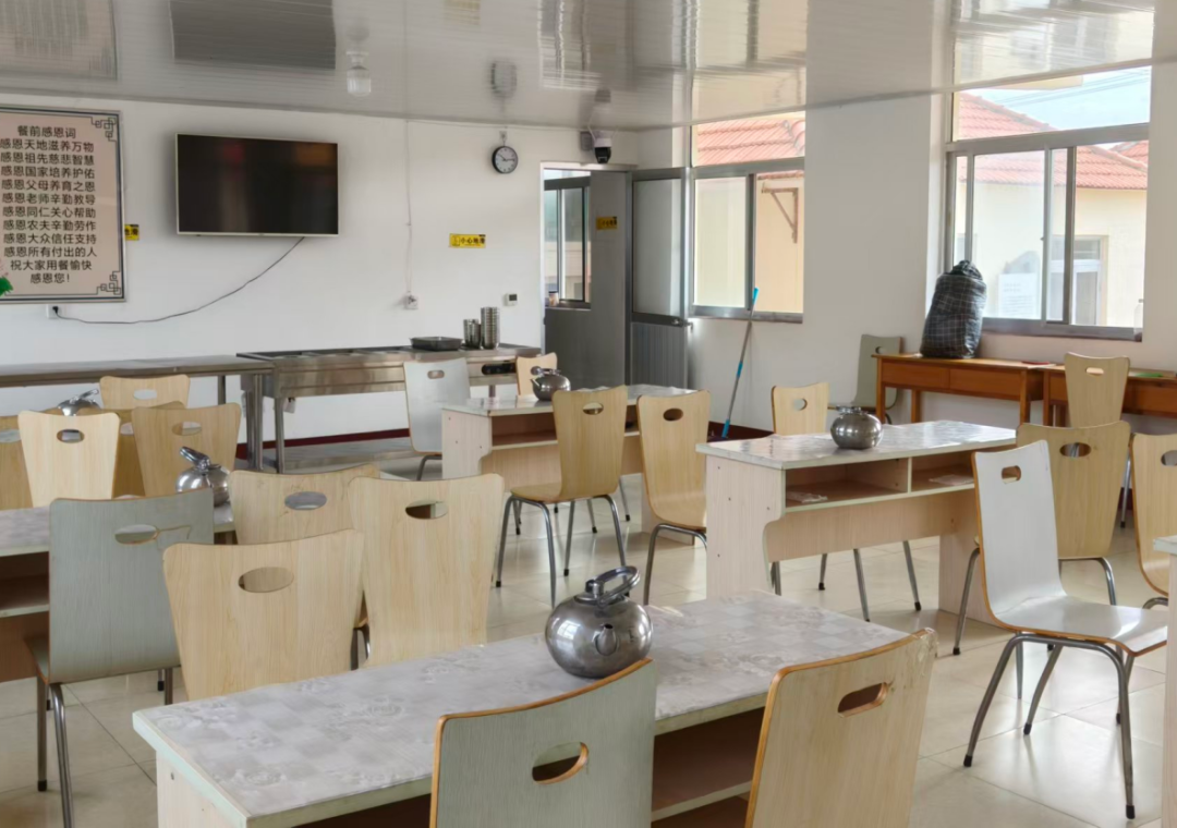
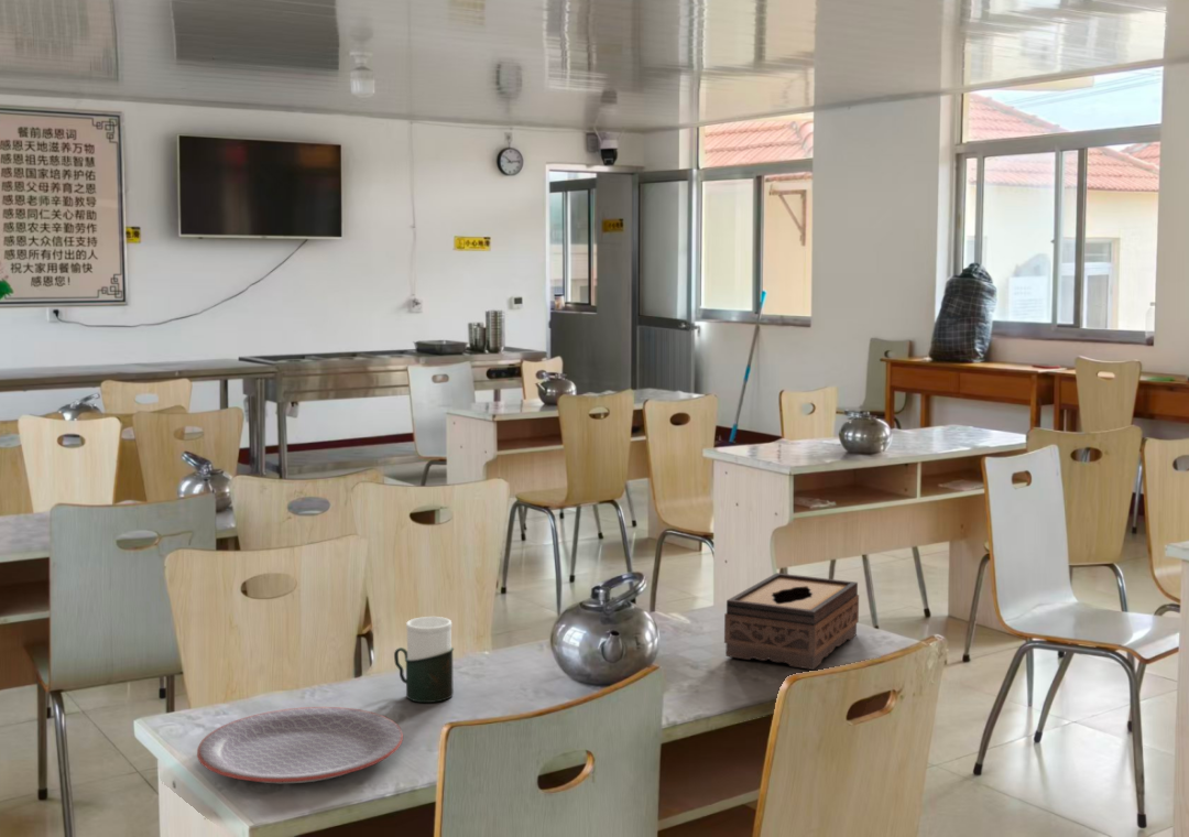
+ tissue box [723,572,860,671]
+ cup [393,616,455,704]
+ plate [196,706,404,784]
